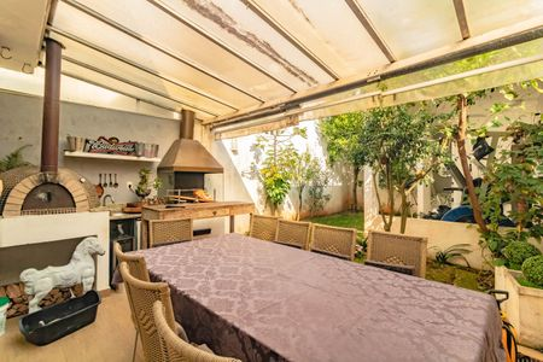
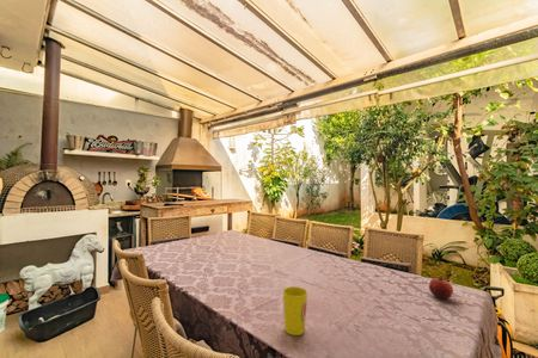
+ fruit [428,276,454,300]
+ cup [282,285,308,337]
